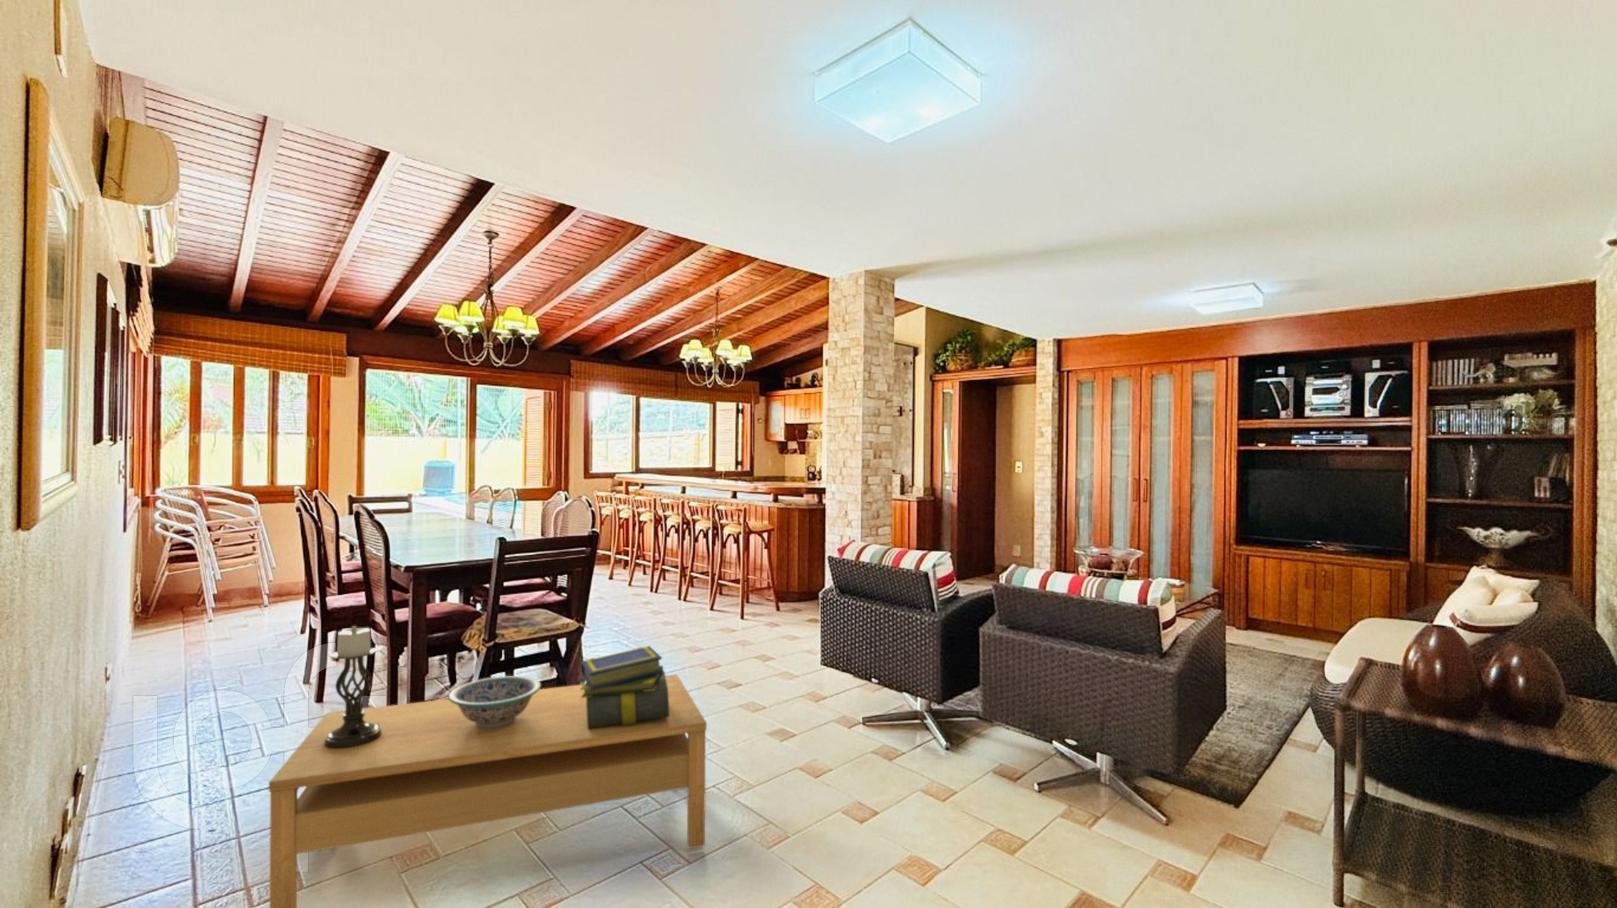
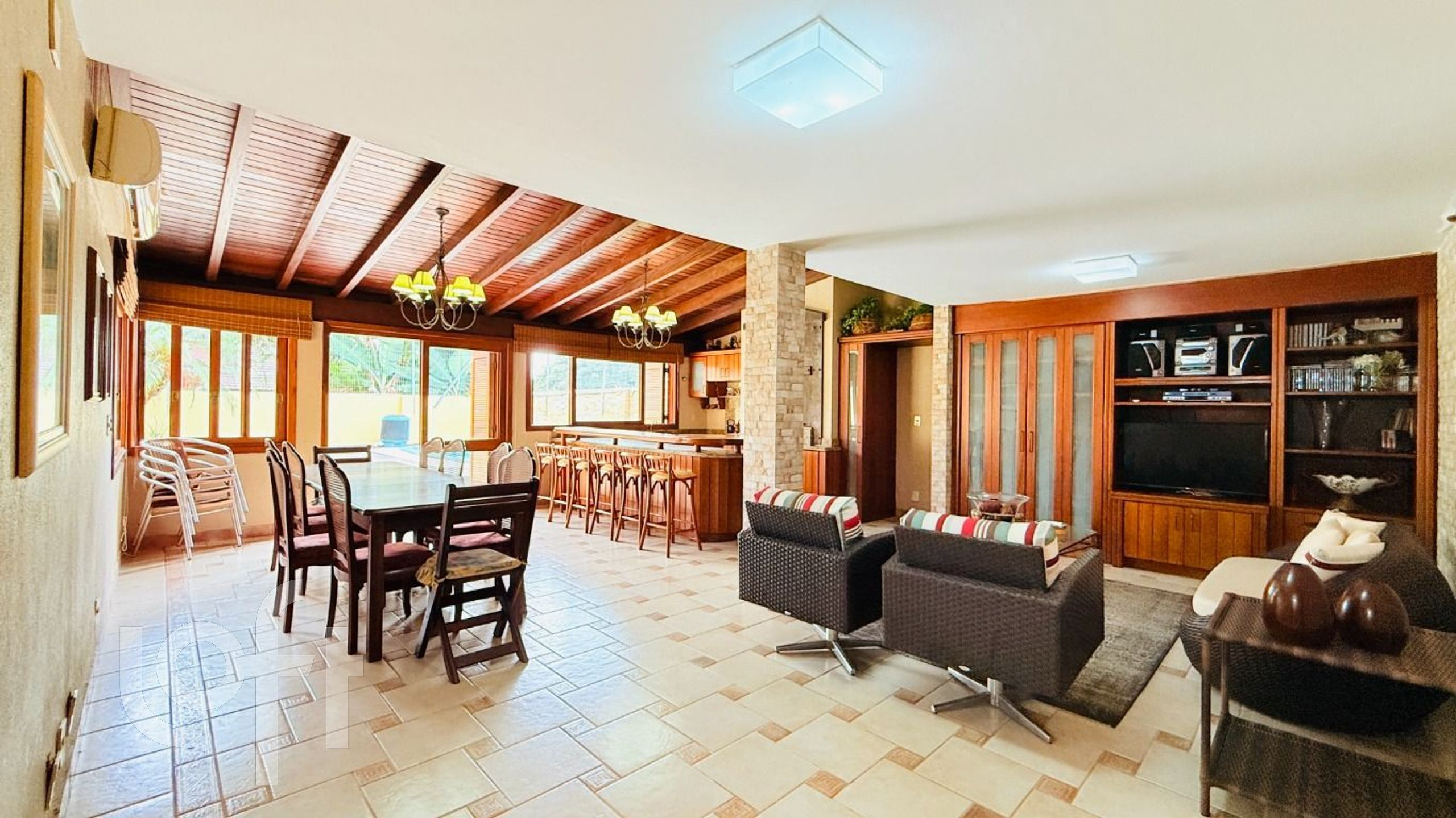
- stack of books [580,646,670,729]
- coffee table [269,674,707,908]
- decorative bowl [448,675,541,728]
- candle holder [324,625,382,749]
